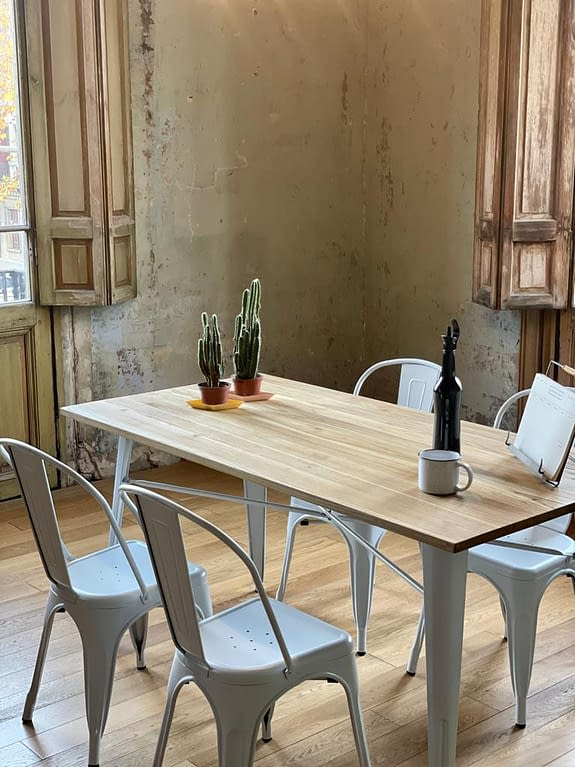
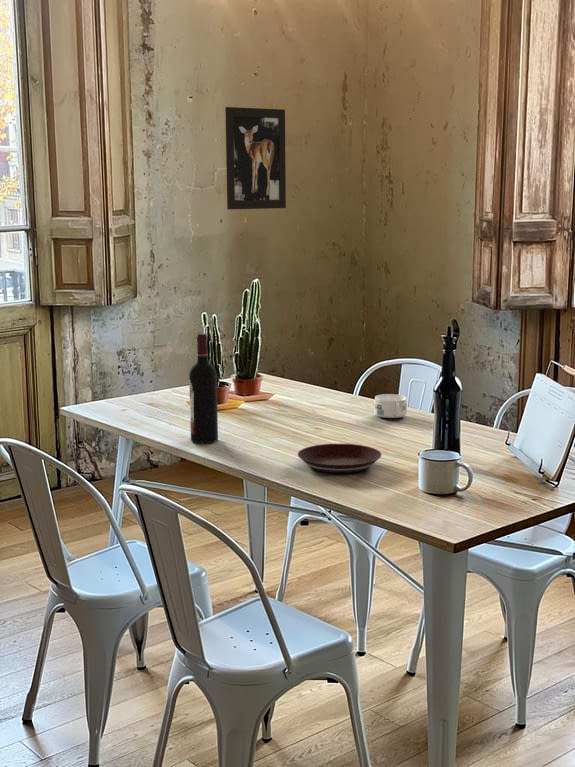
+ wall art [224,106,287,210]
+ wine bottle [188,333,219,444]
+ plate [297,443,383,474]
+ mug [373,393,408,419]
